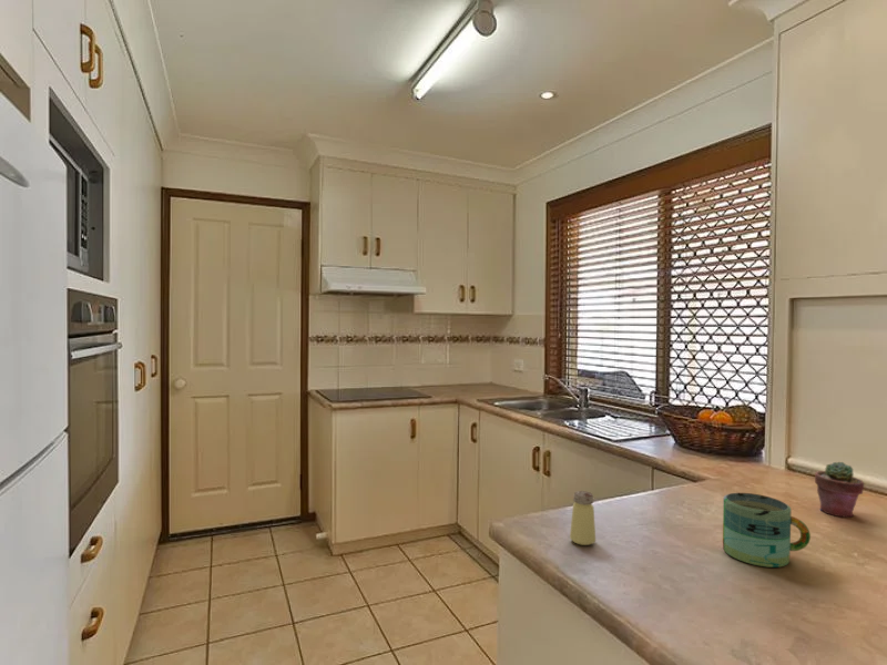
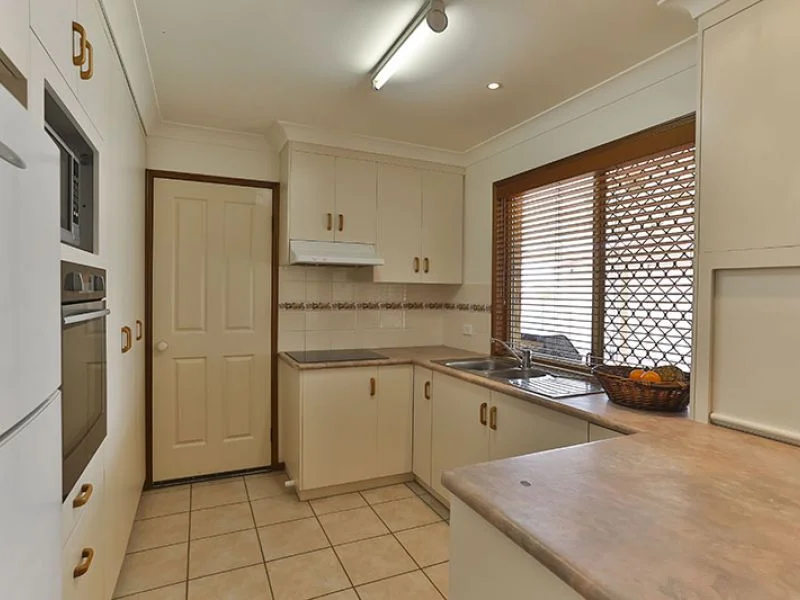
- potted succulent [814,461,865,519]
- saltshaker [569,490,597,546]
- mug [722,492,812,569]
